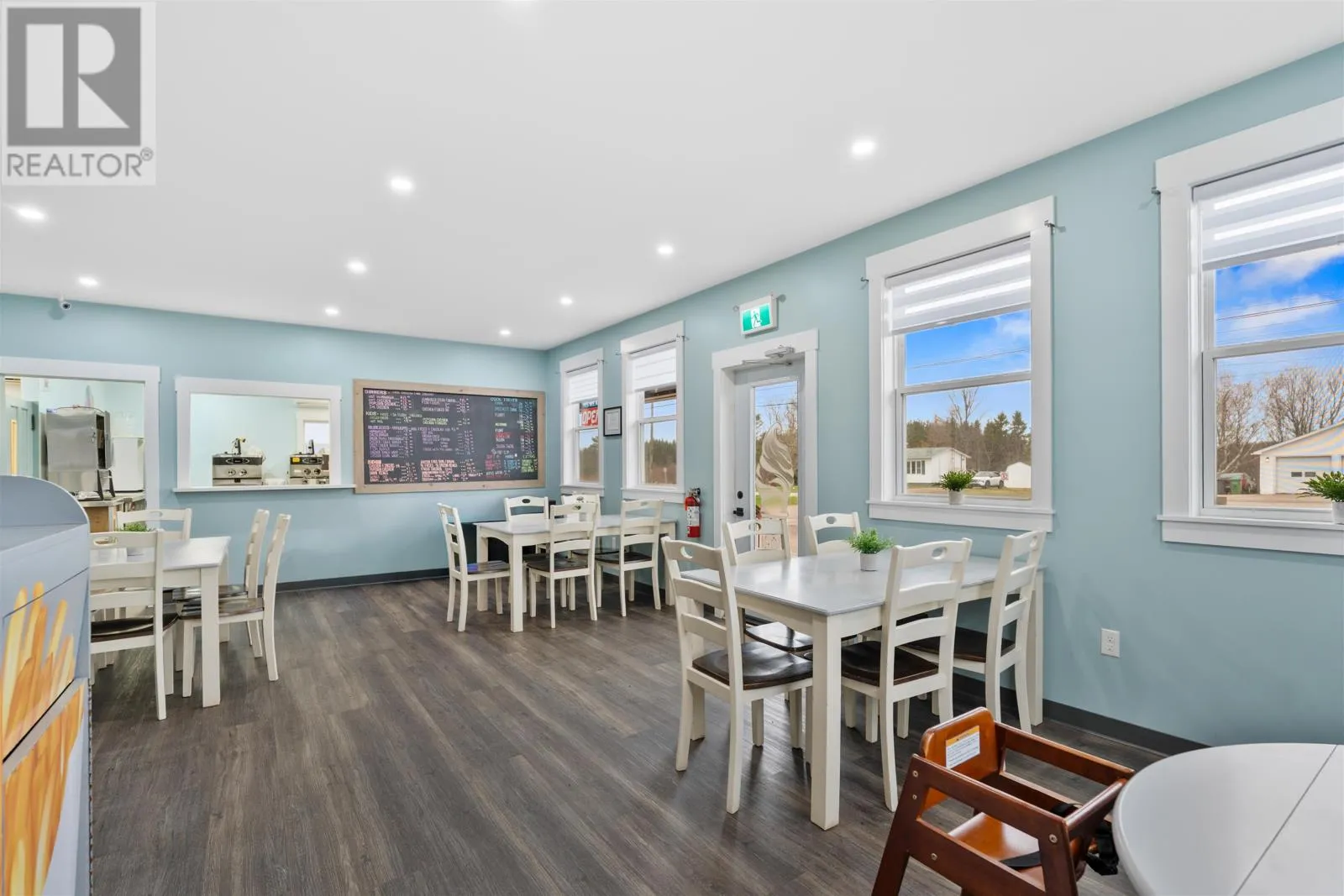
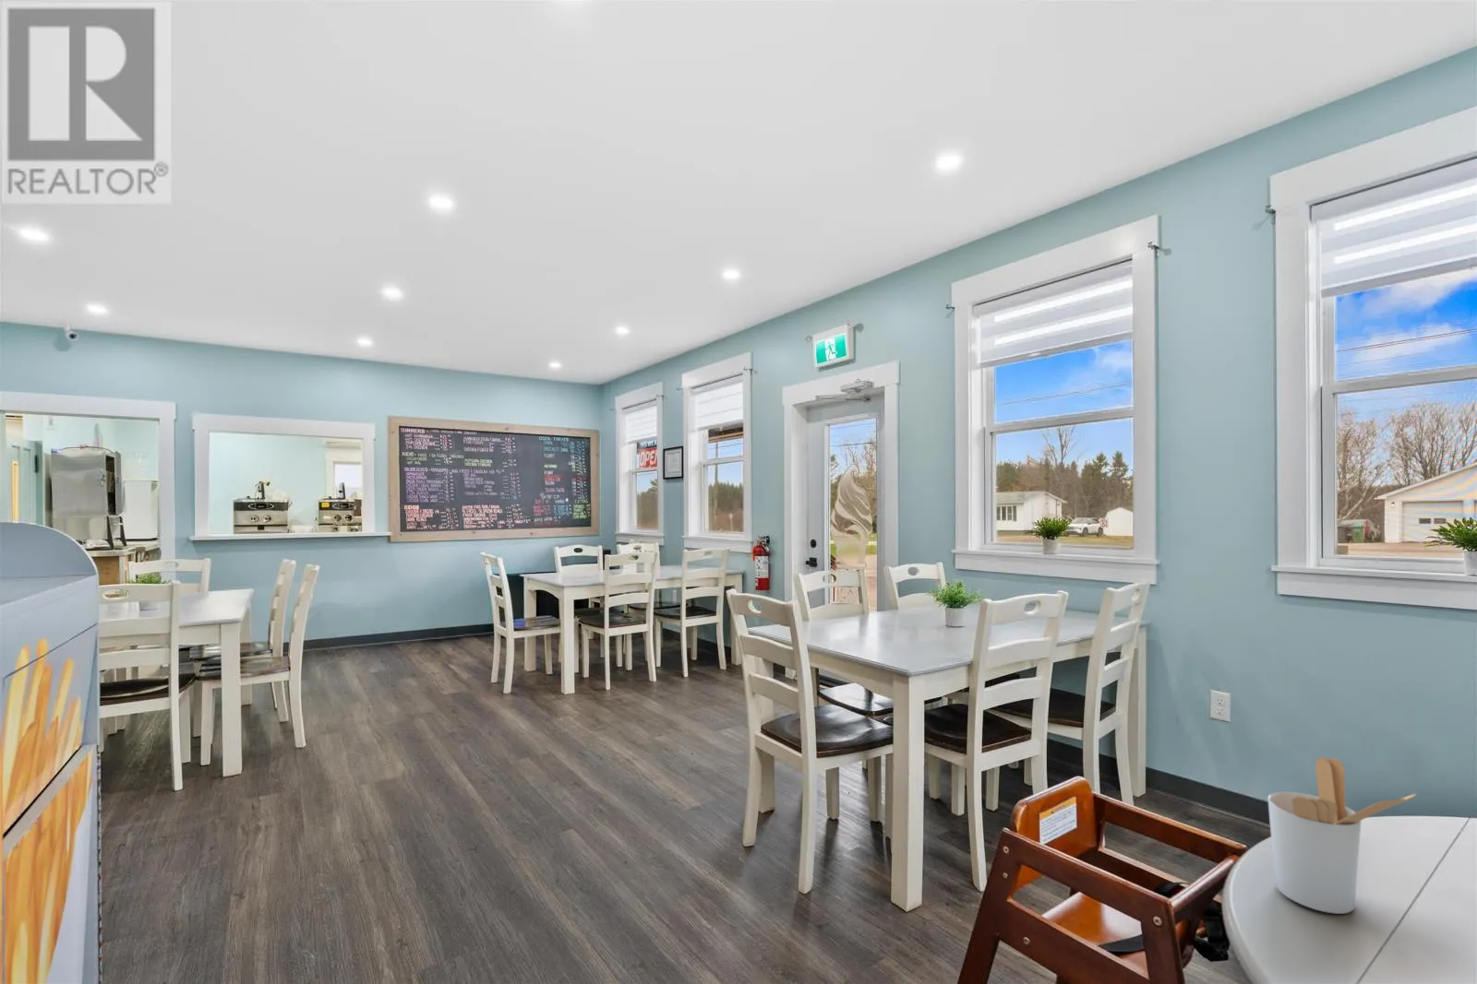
+ utensil holder [1266,757,1418,915]
